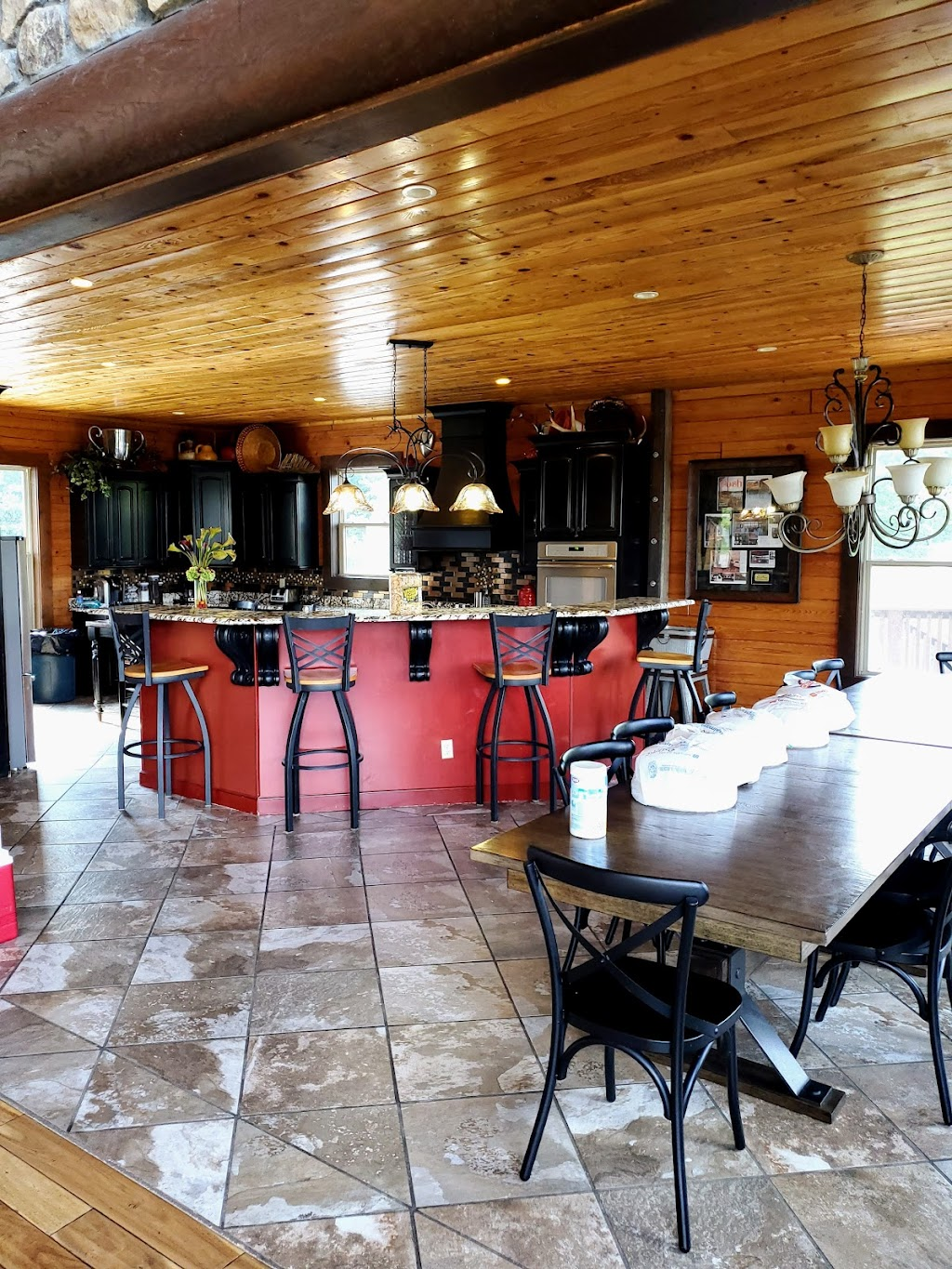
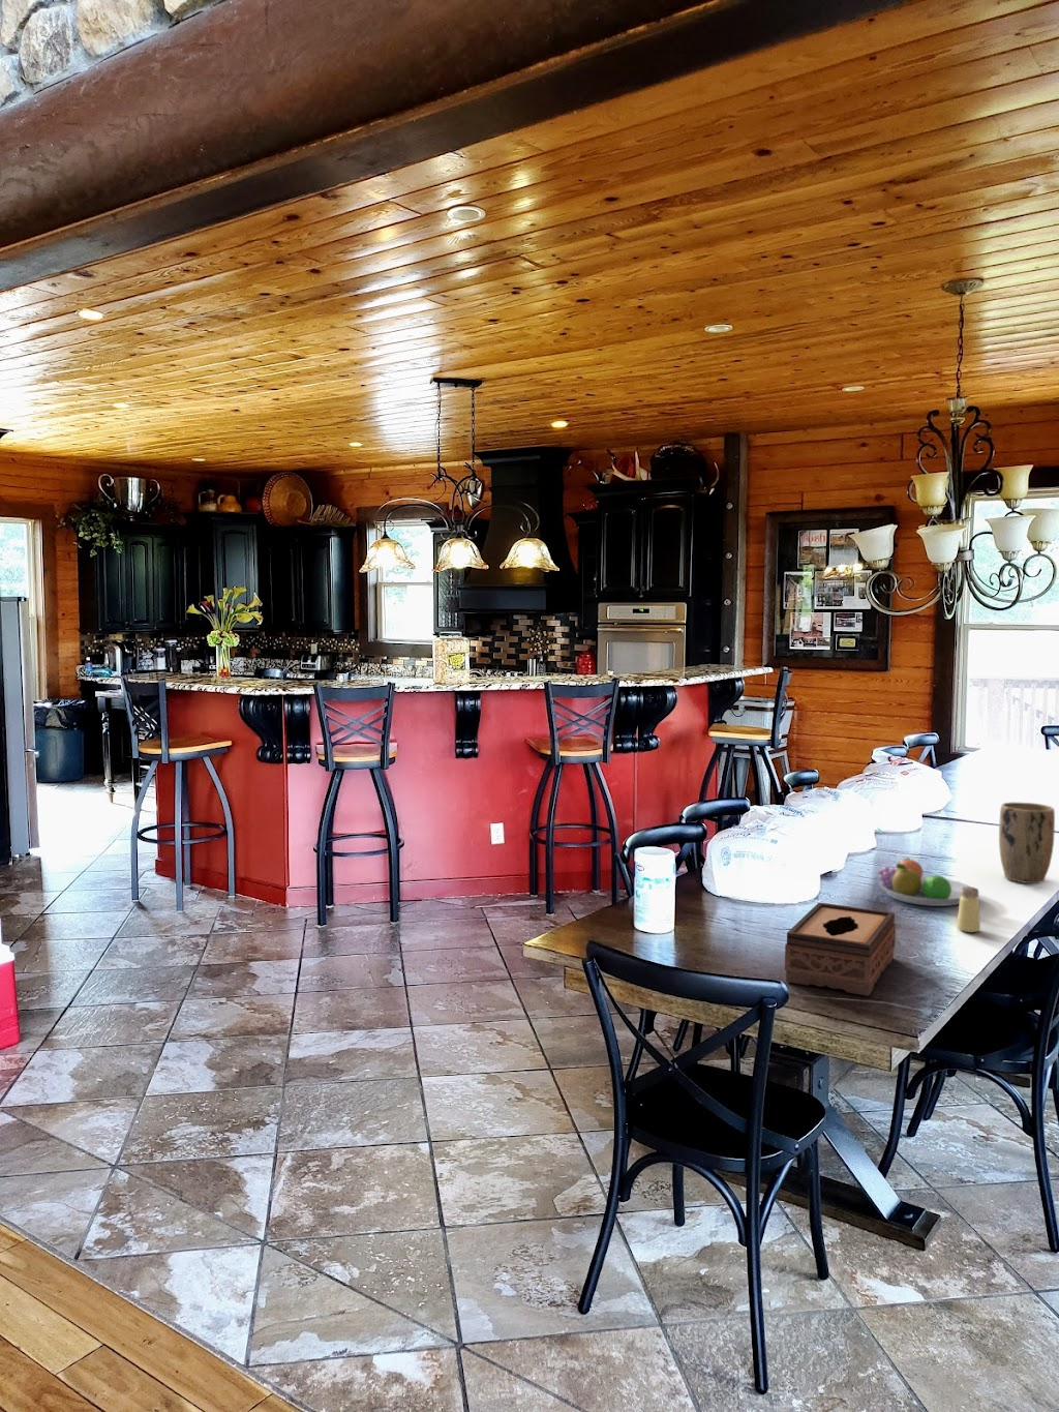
+ fruit bowl [877,858,970,907]
+ saltshaker [956,886,981,934]
+ tissue box [784,902,897,997]
+ plant pot [998,801,1056,885]
